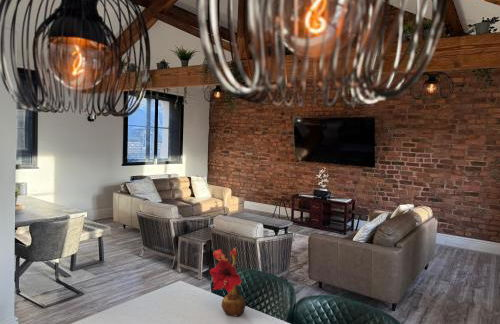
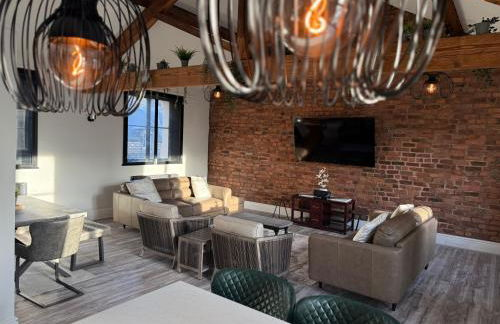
- flower [209,247,247,317]
